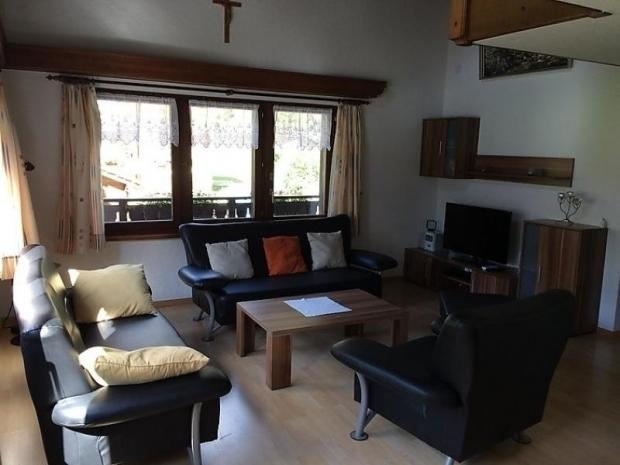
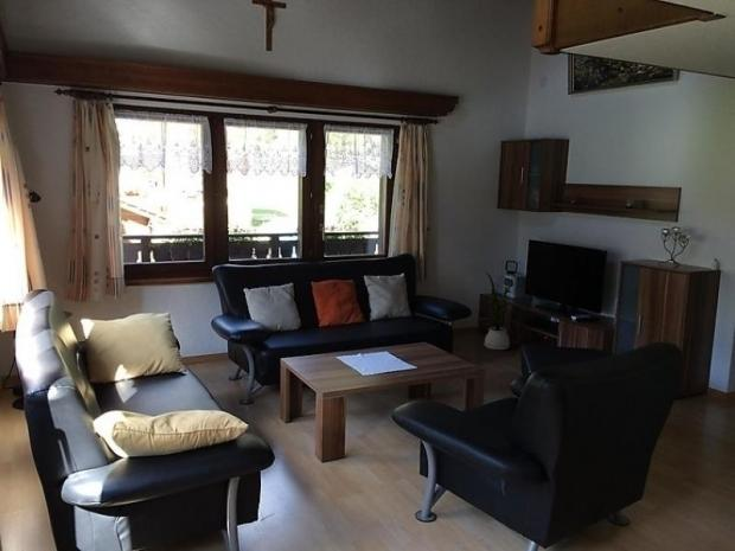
+ house plant [480,269,519,351]
